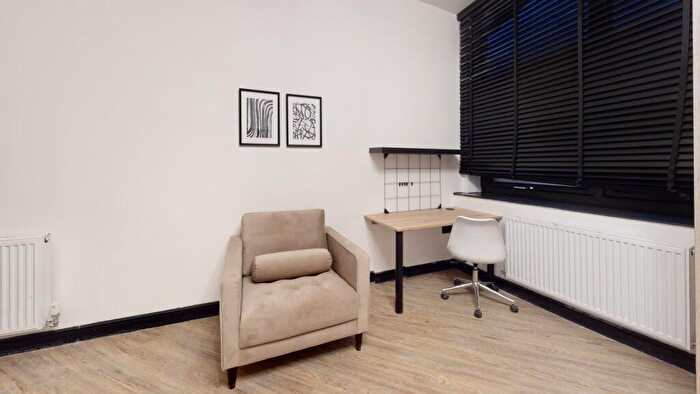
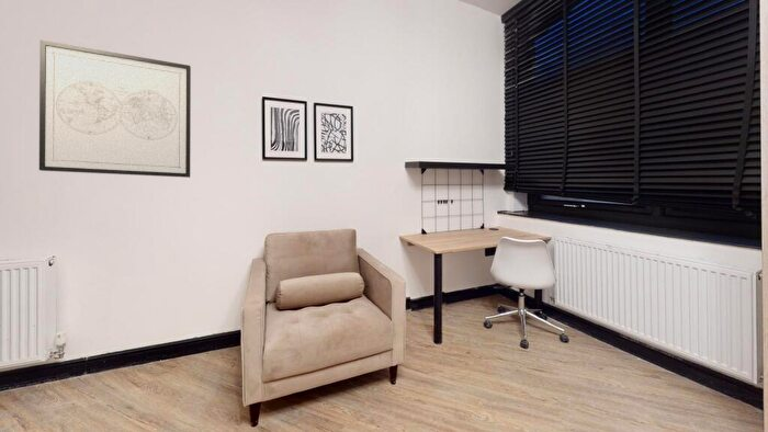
+ wall art [38,39,192,179]
